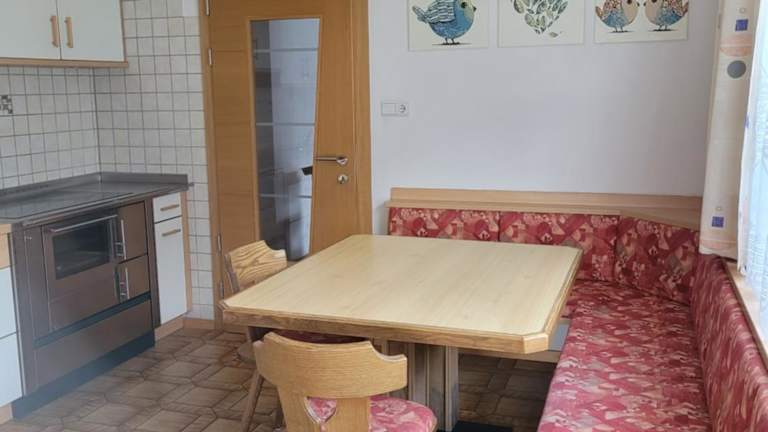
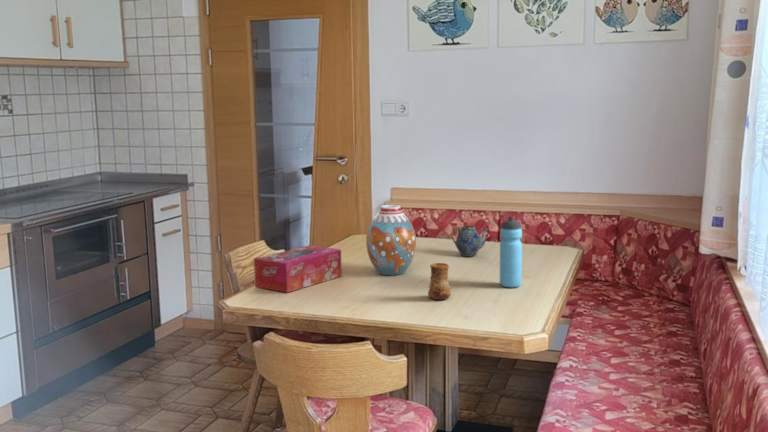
+ water bottle [499,215,523,289]
+ tissue box [253,244,343,294]
+ vase [365,204,417,276]
+ cup [427,262,452,301]
+ teapot [450,224,488,258]
